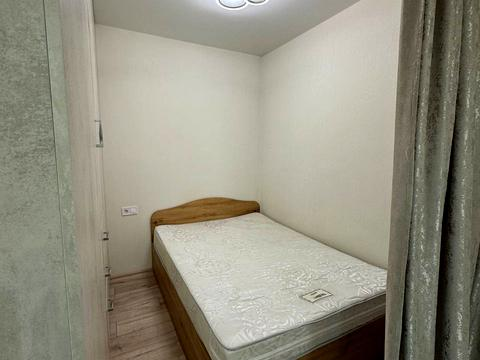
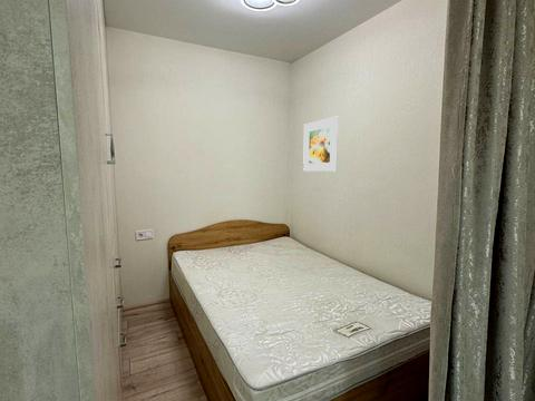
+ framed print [302,116,339,173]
